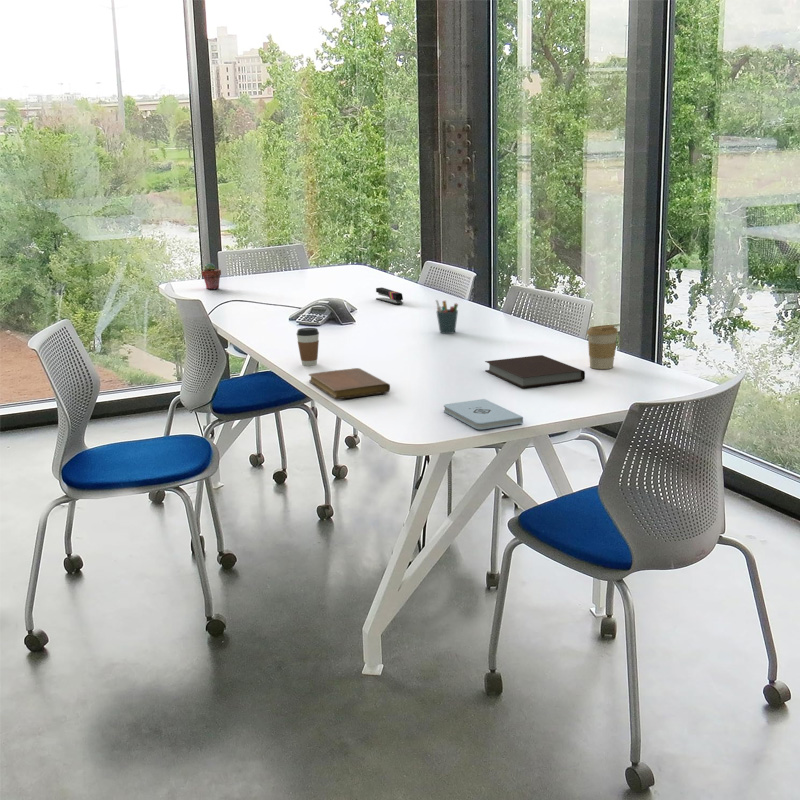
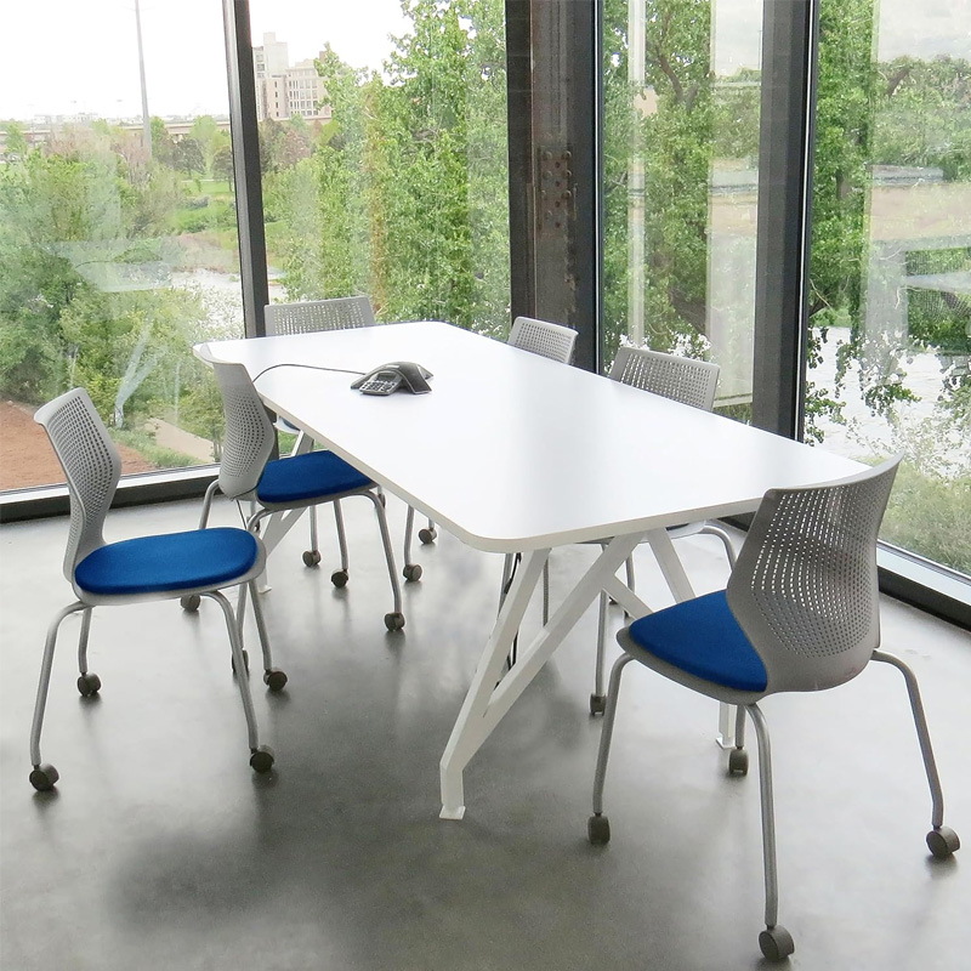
- notepad [443,398,524,430]
- pen holder [435,299,459,335]
- notebook [308,367,391,400]
- potted succulent [200,262,222,290]
- coffee cup [296,327,320,367]
- notebook [484,354,586,389]
- coffee cup [586,324,619,370]
- stapler [375,287,404,305]
